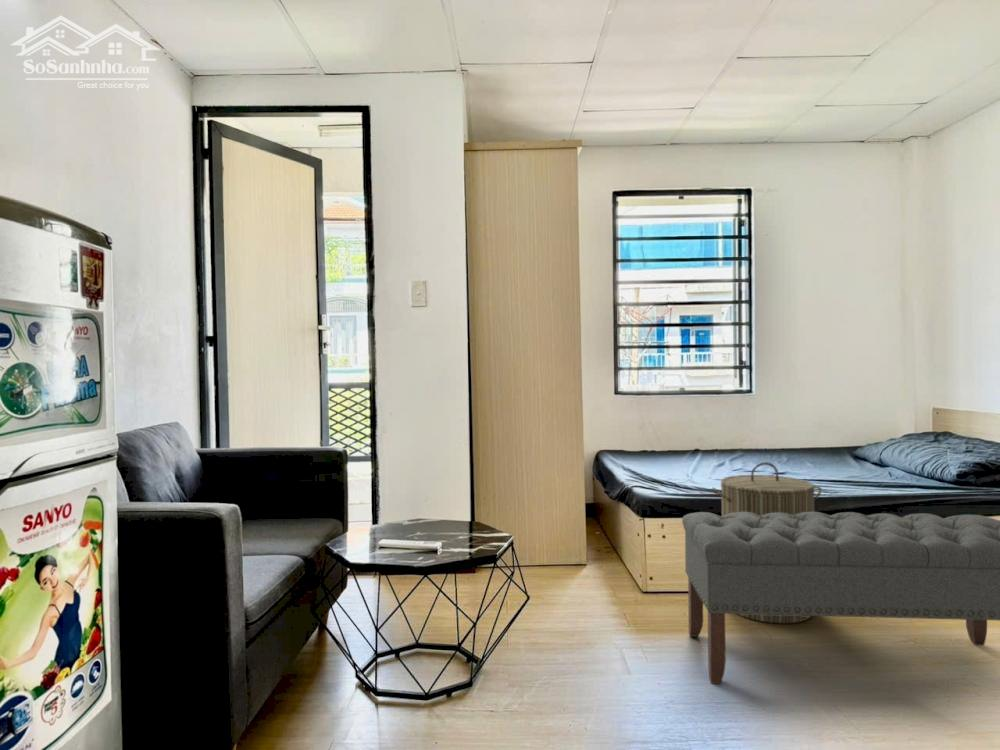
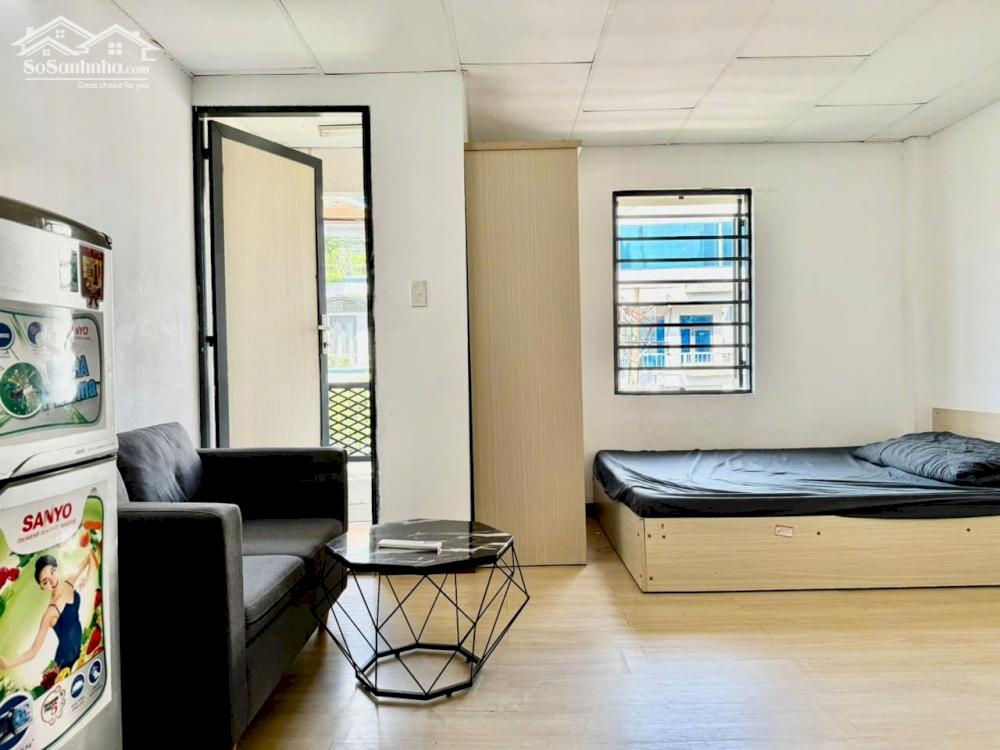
- bench [681,511,1000,685]
- laundry hamper [711,461,822,625]
